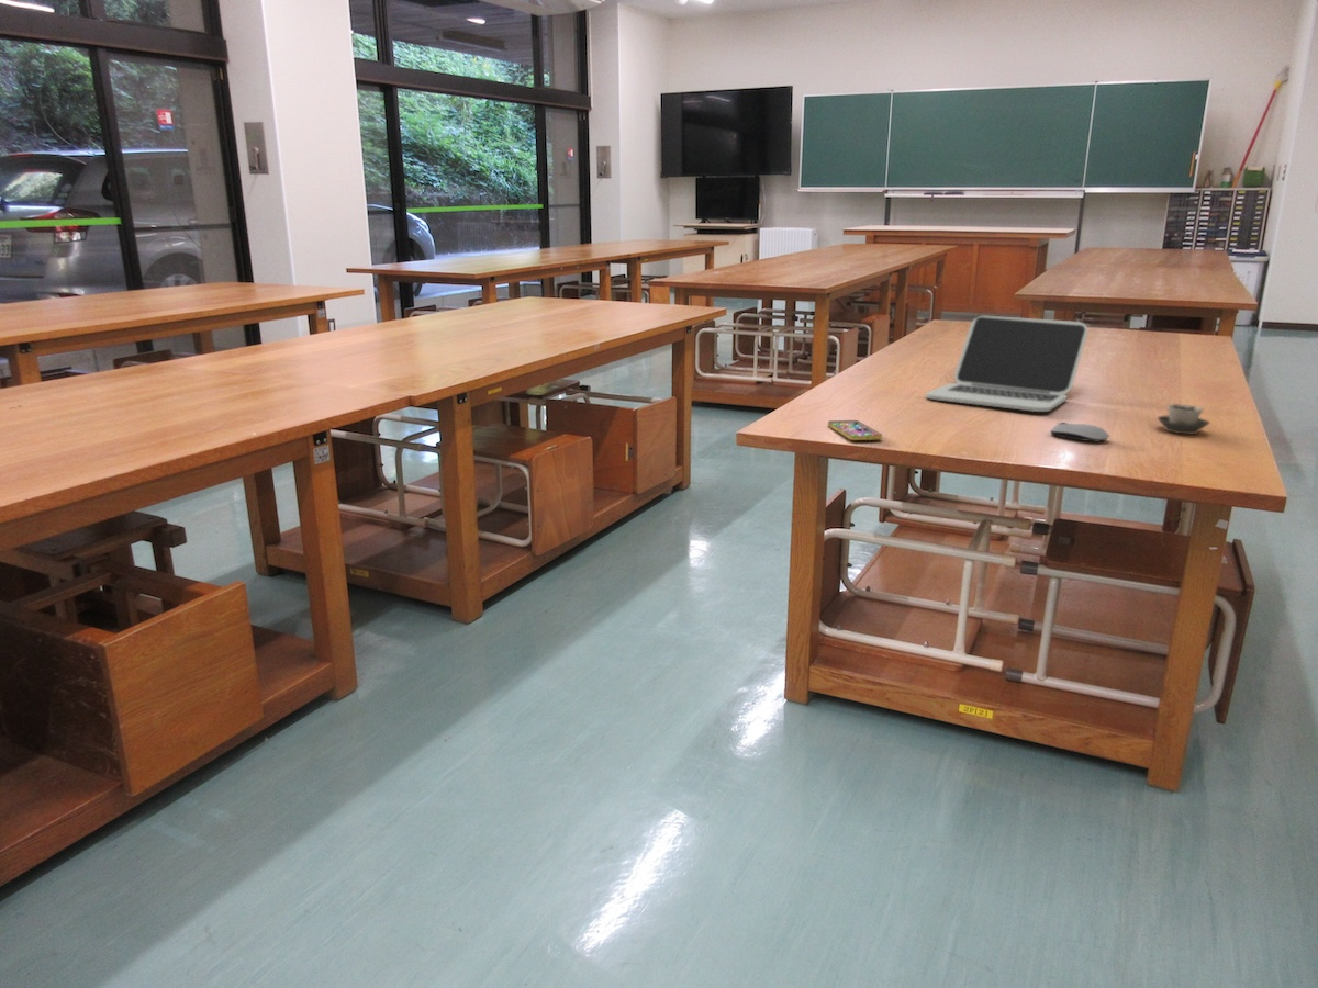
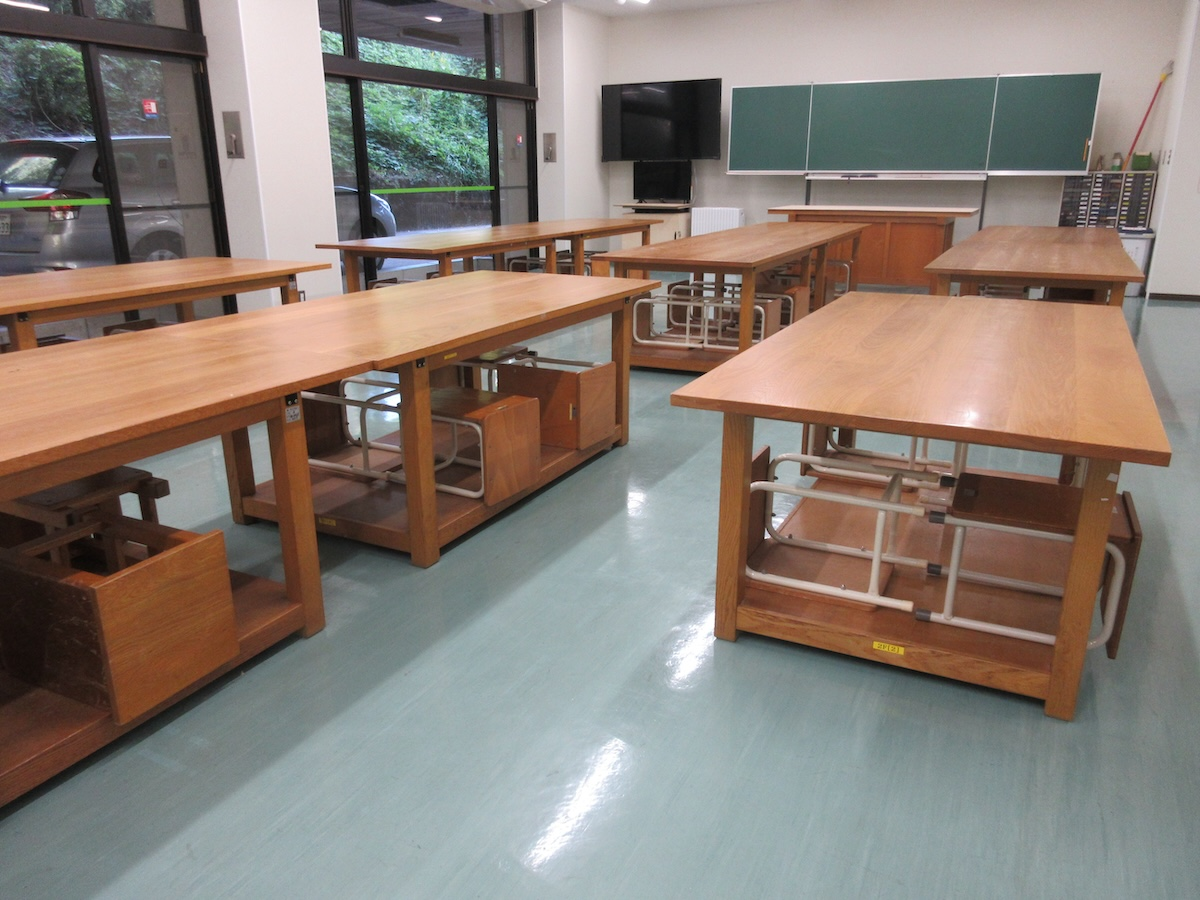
- computer mouse [1050,422,1110,442]
- smartphone [827,419,883,441]
- laptop [925,315,1090,413]
- cup [1157,403,1211,435]
